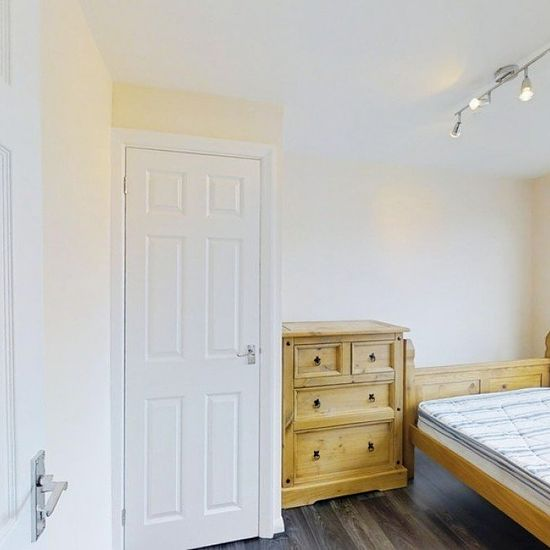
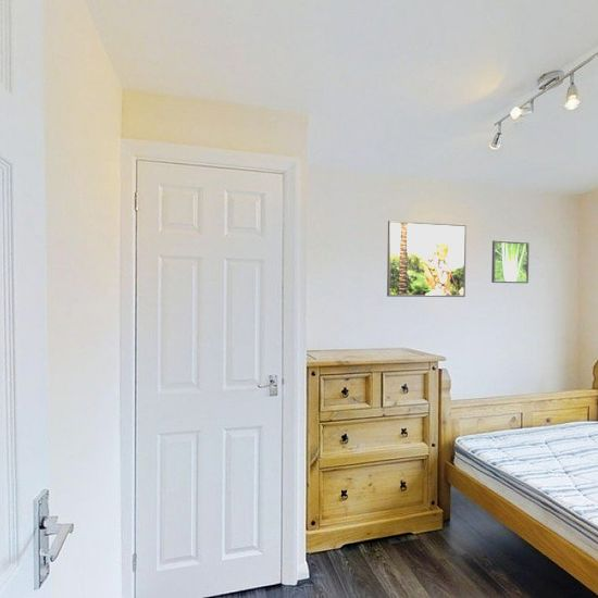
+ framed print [386,220,468,298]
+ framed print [490,239,531,284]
